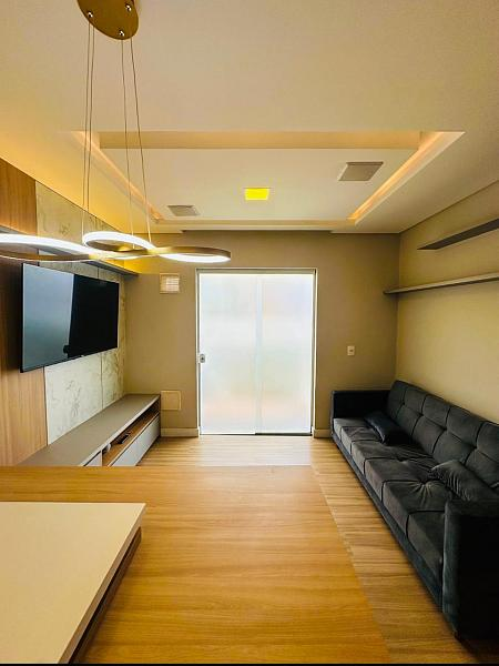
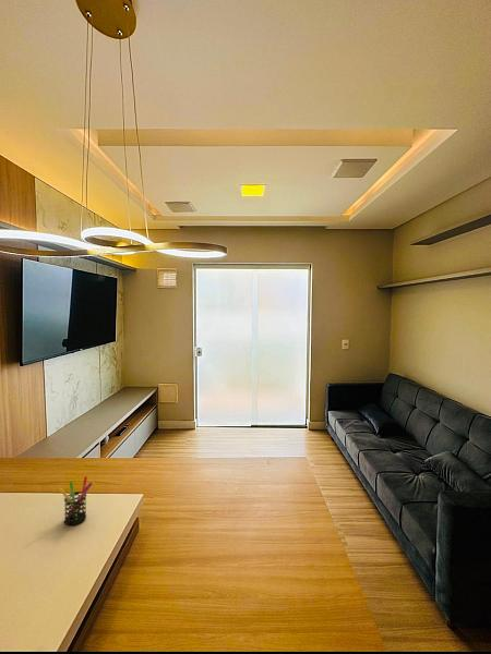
+ pen holder [59,475,93,526]
